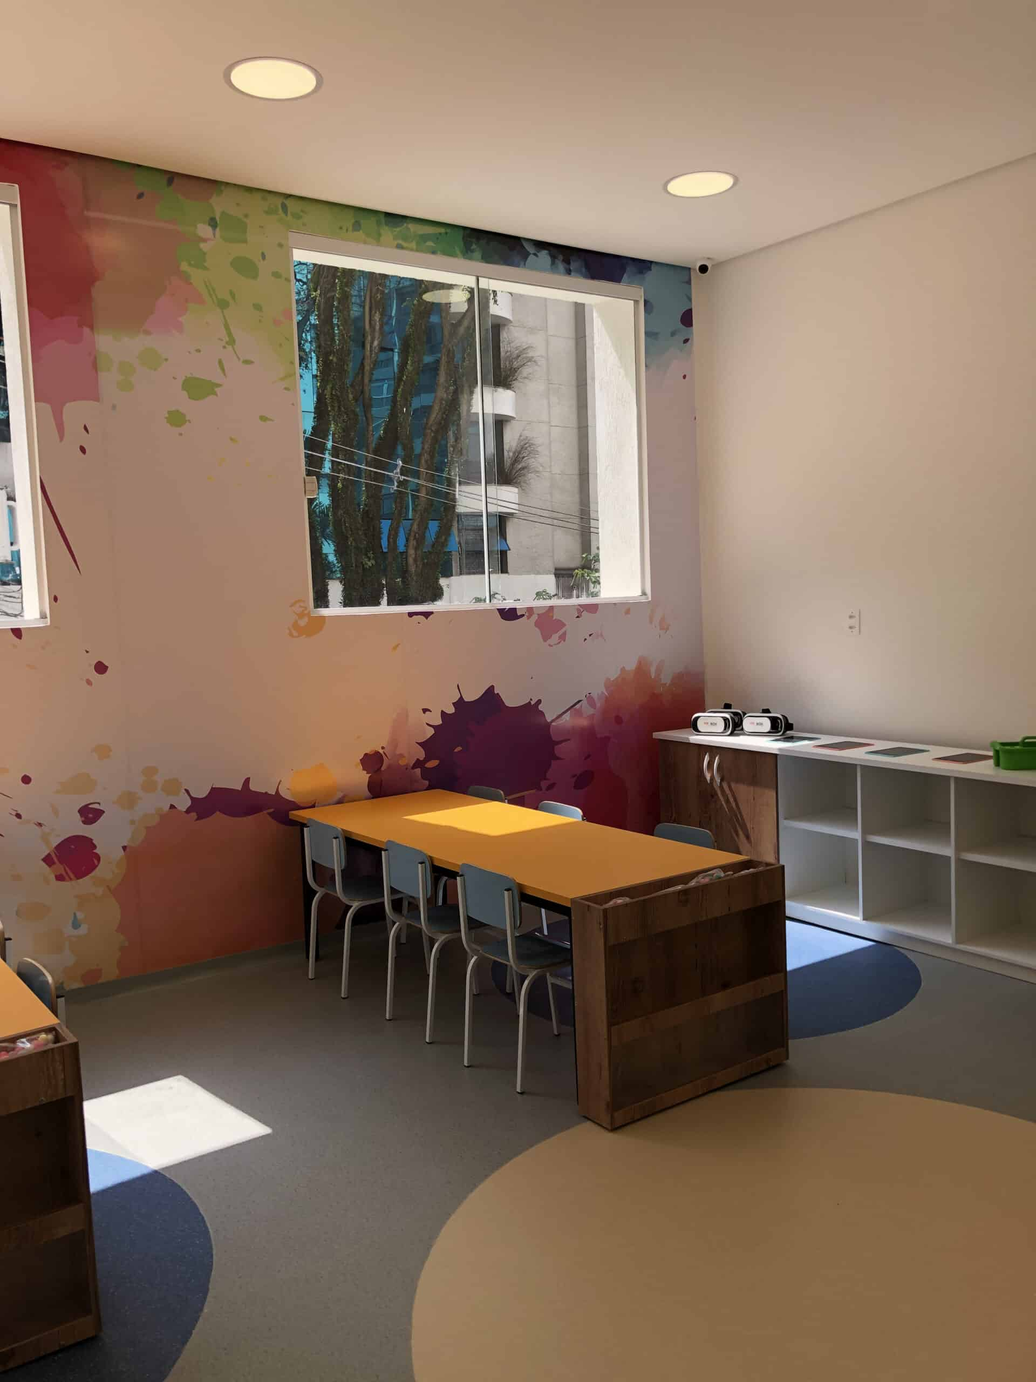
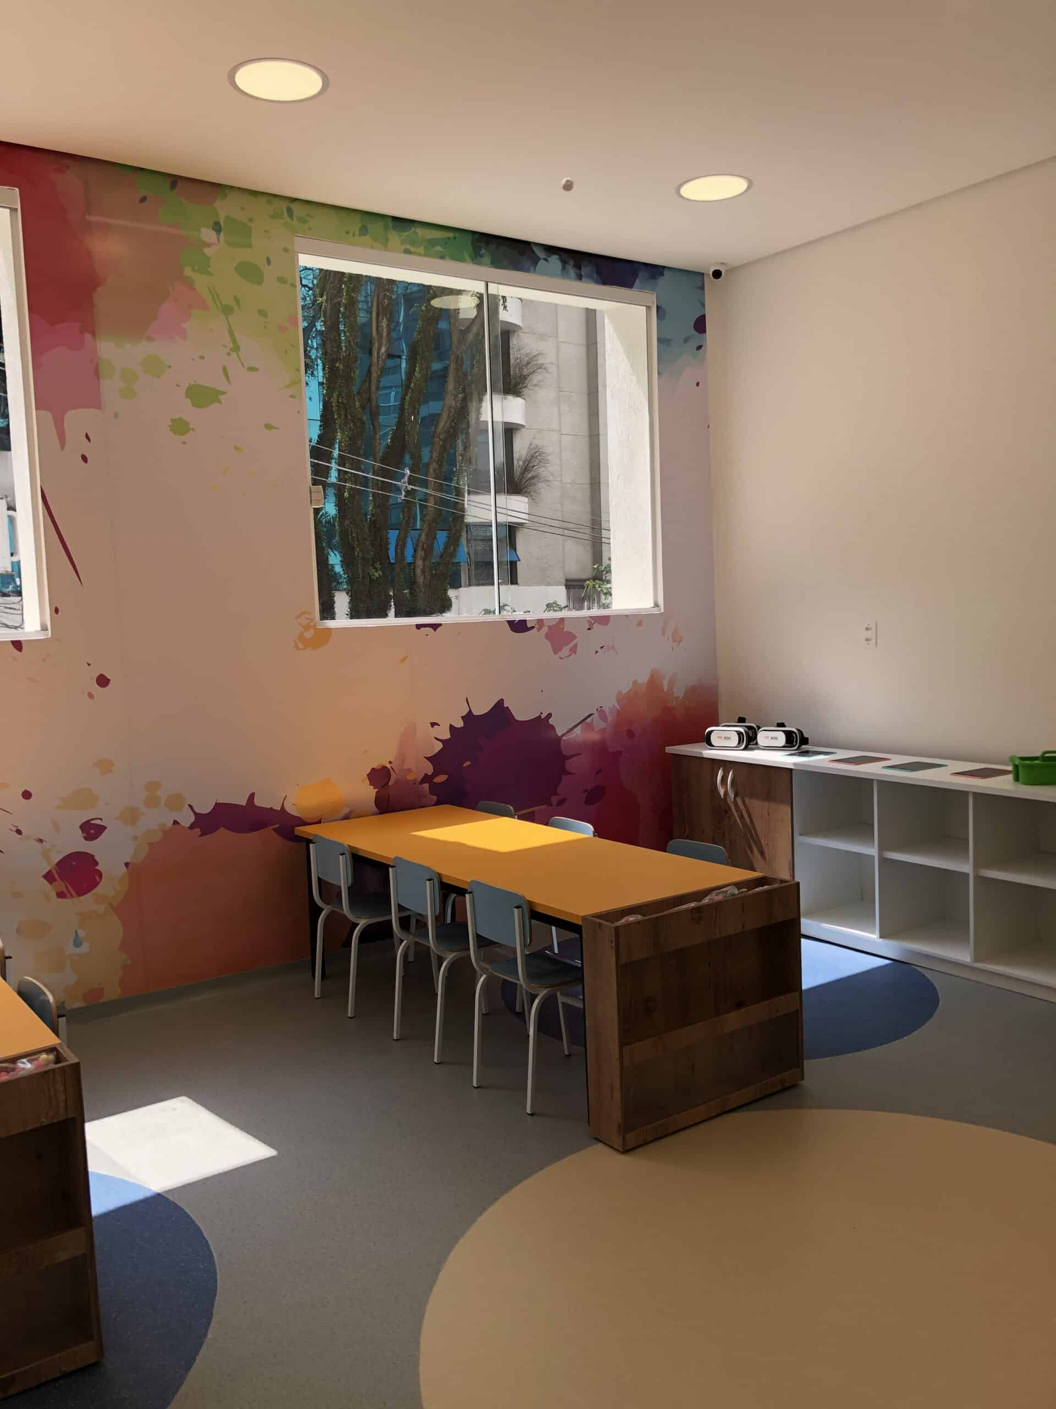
+ eyeball [561,178,575,192]
